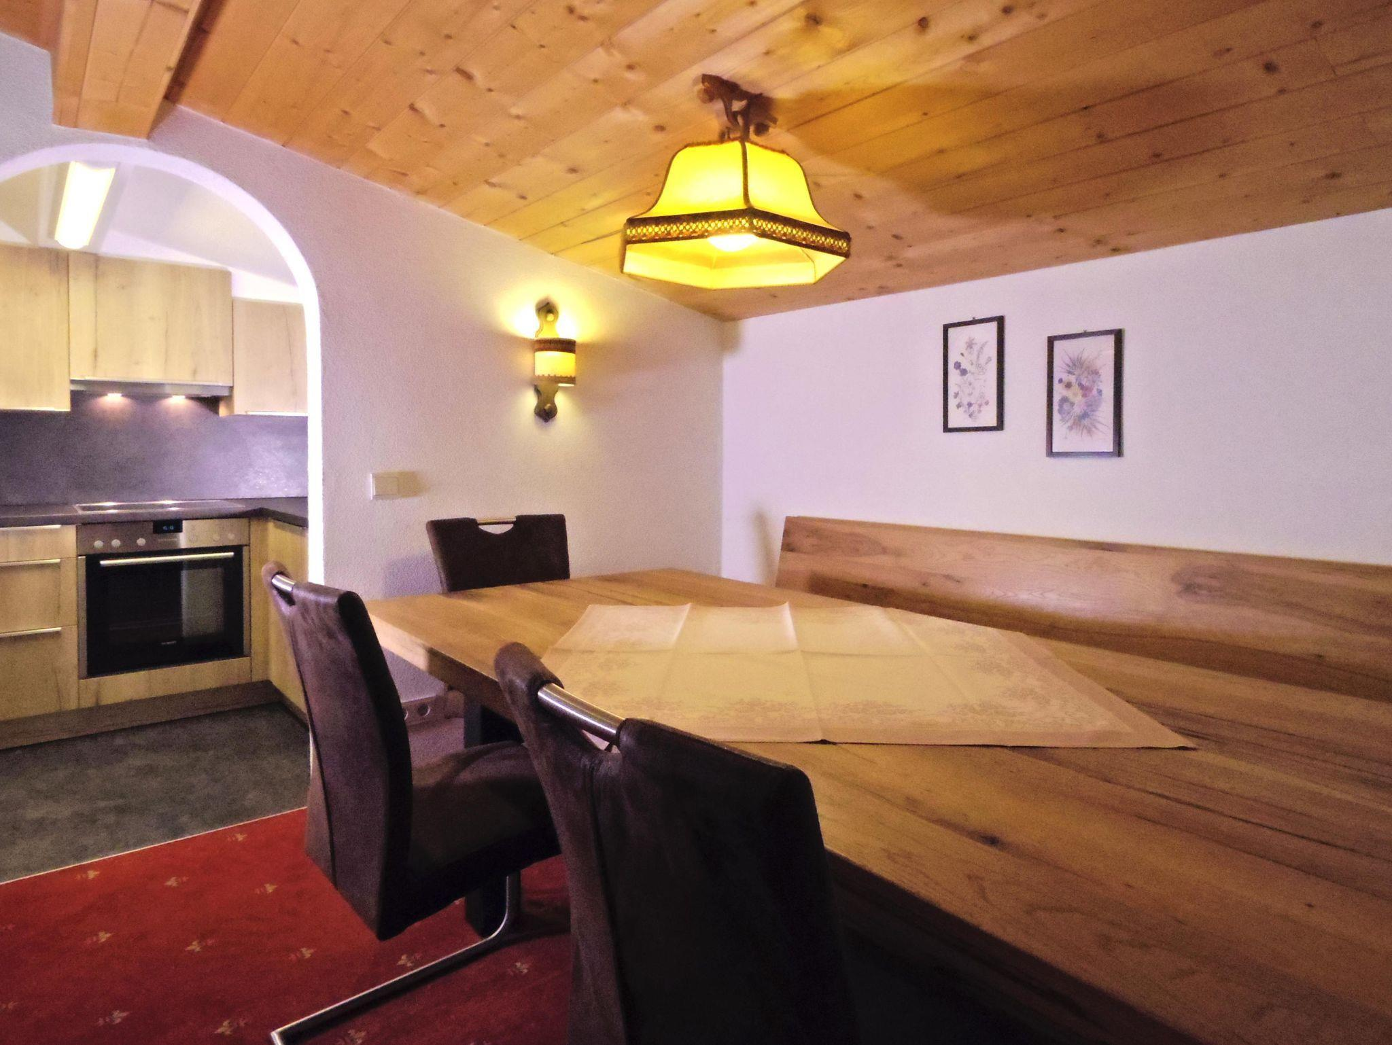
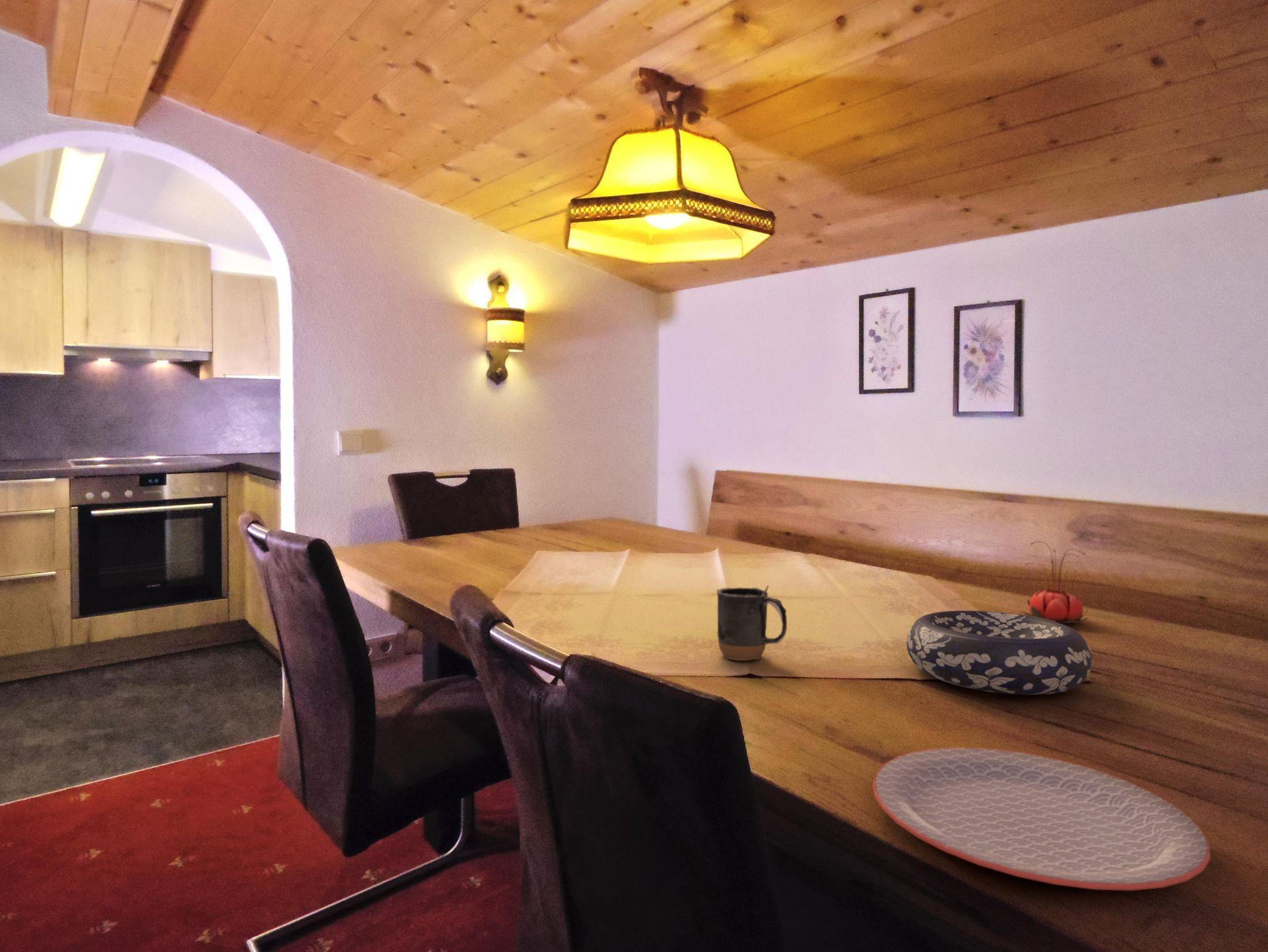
+ flower [1022,540,1090,624]
+ mug [716,584,788,661]
+ plate [872,746,1211,891]
+ decorative bowl [906,610,1093,695]
